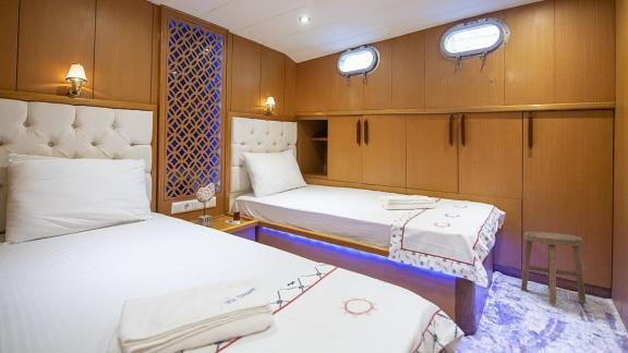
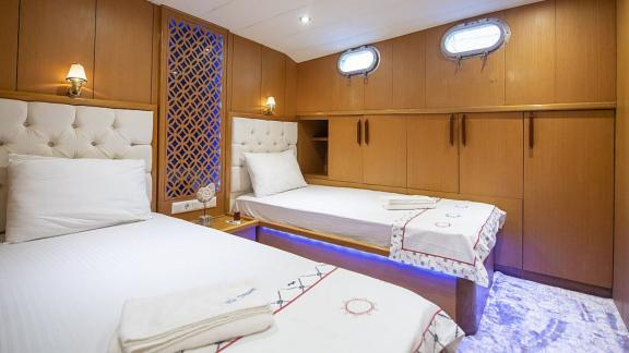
- stool [520,231,587,305]
